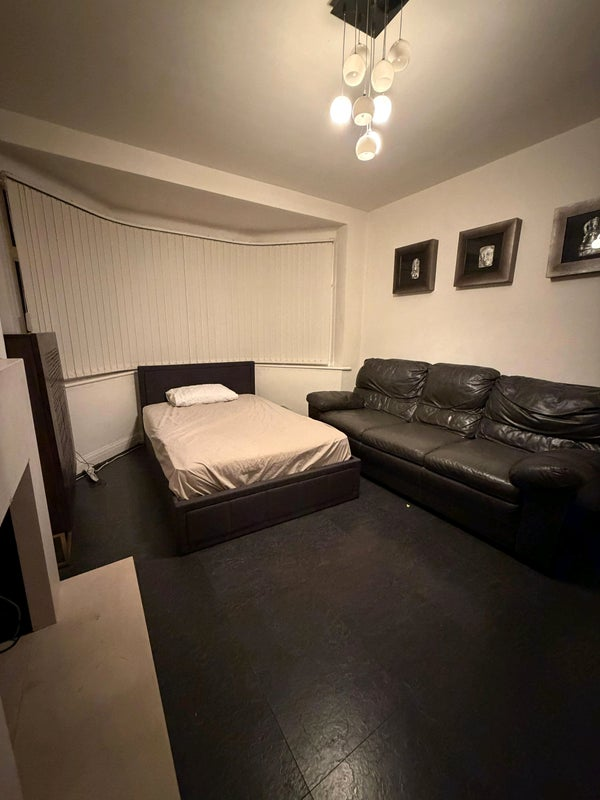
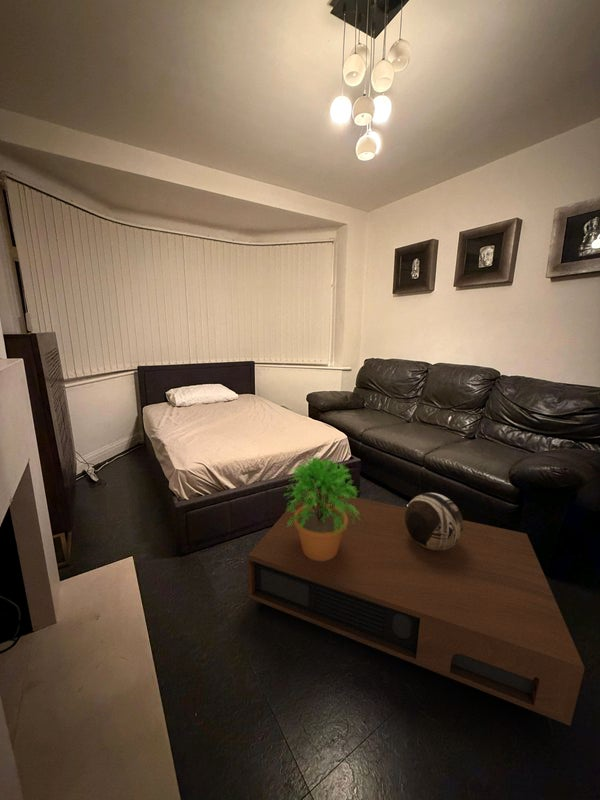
+ decorative bowl [405,492,464,550]
+ coffee table [246,488,586,733]
+ potted plant [284,455,360,561]
